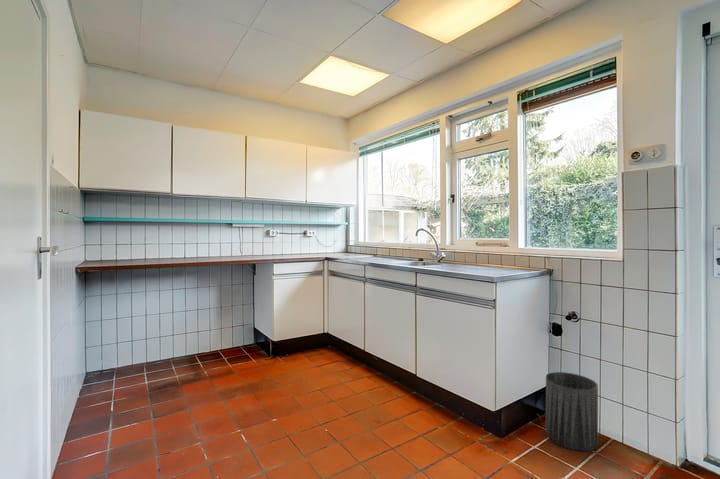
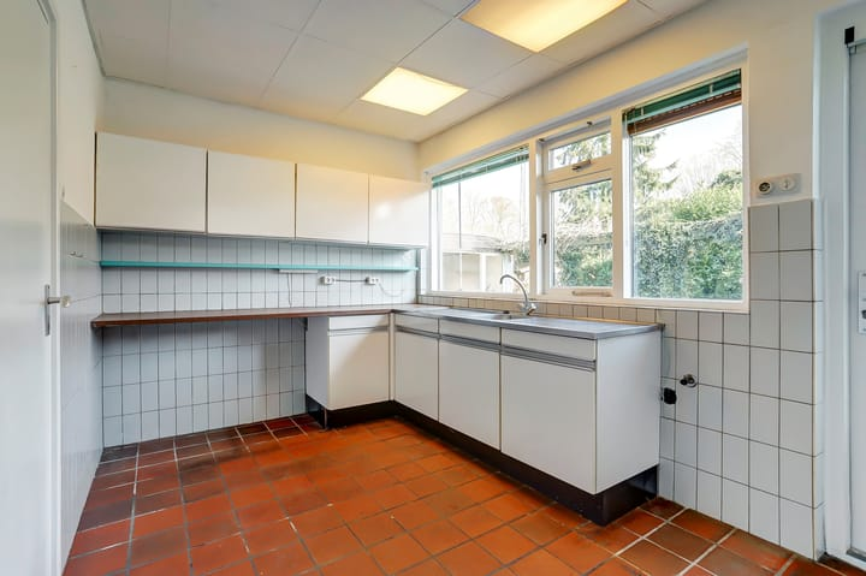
- trash can [545,371,599,452]
